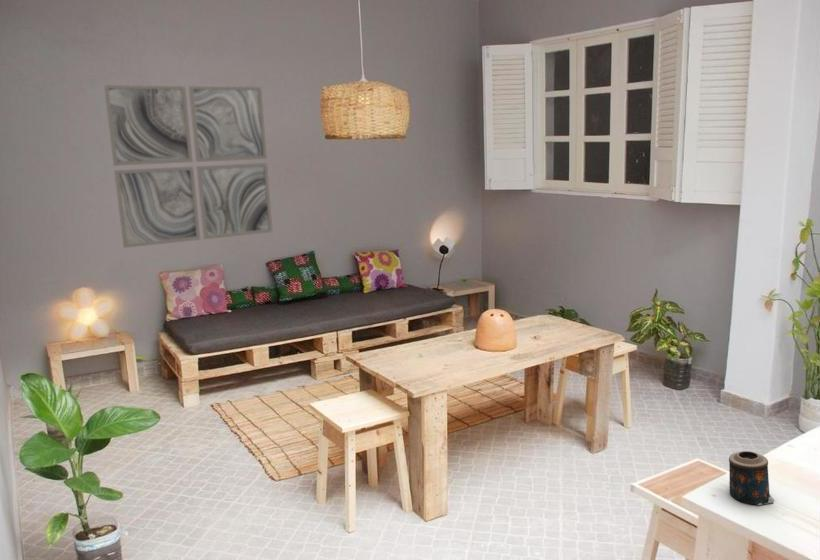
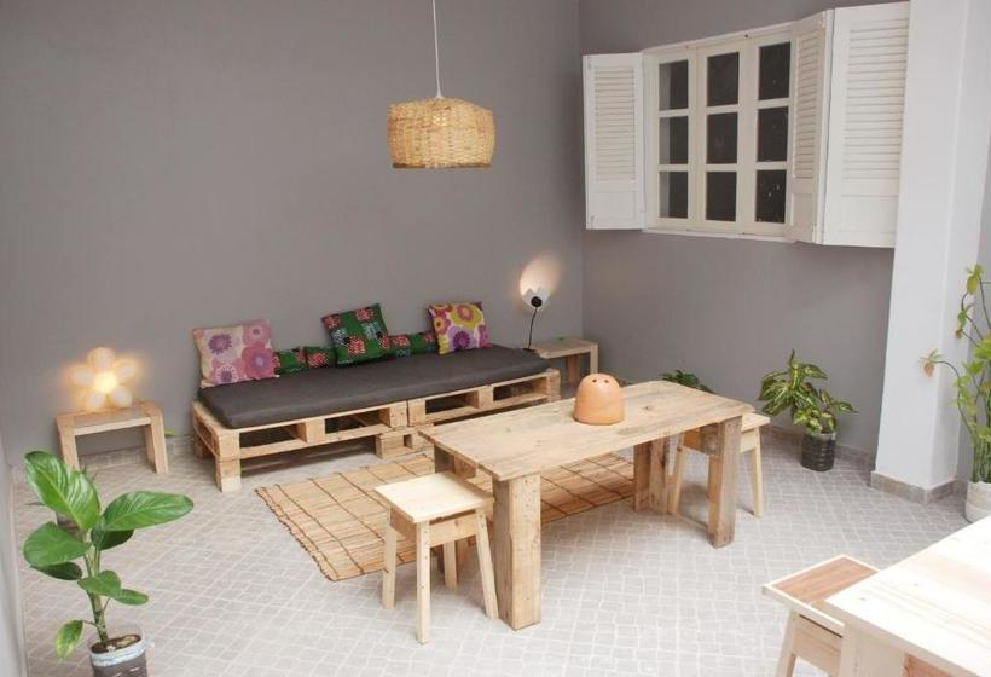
- candle [728,450,775,506]
- wall art [102,83,274,249]
